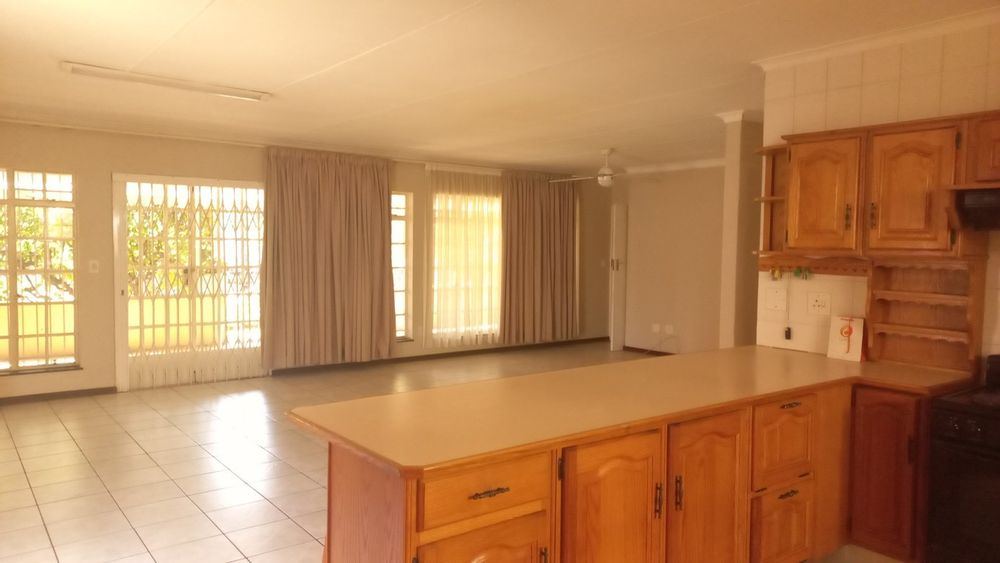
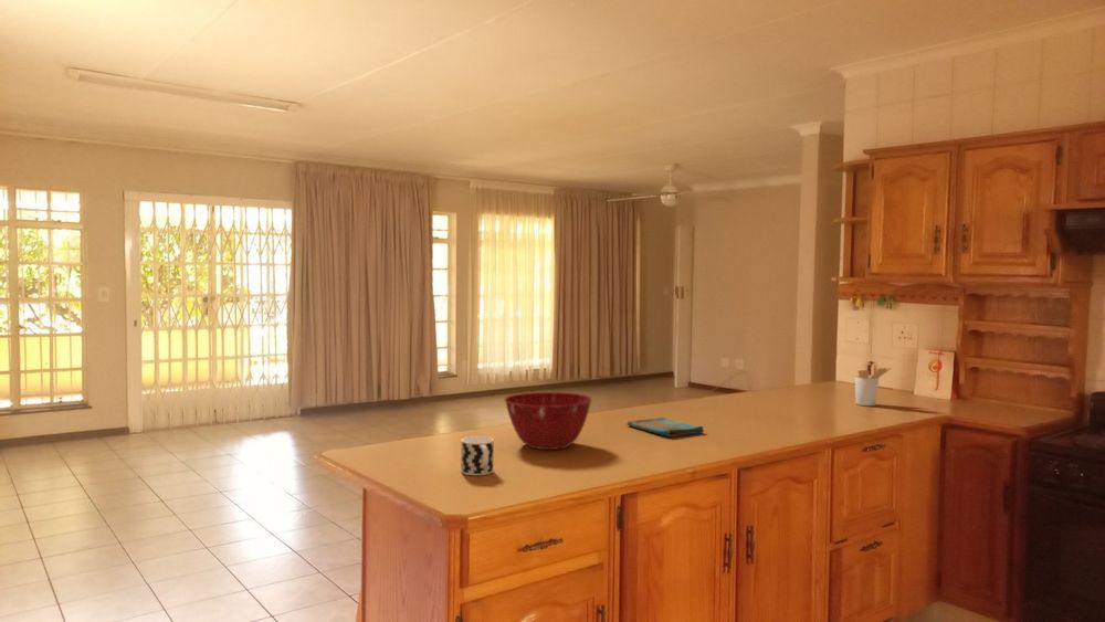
+ mixing bowl [503,391,593,451]
+ utensil holder [854,362,892,407]
+ cup [460,435,495,476]
+ dish towel [625,417,706,437]
